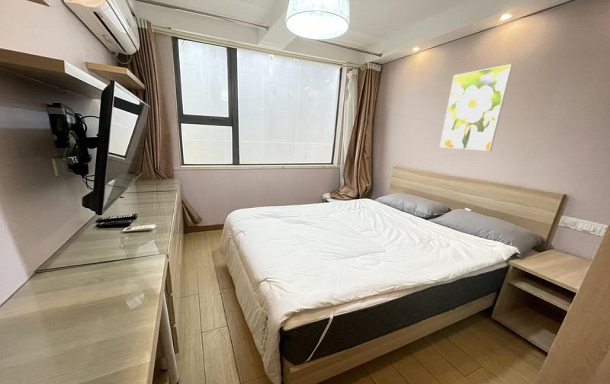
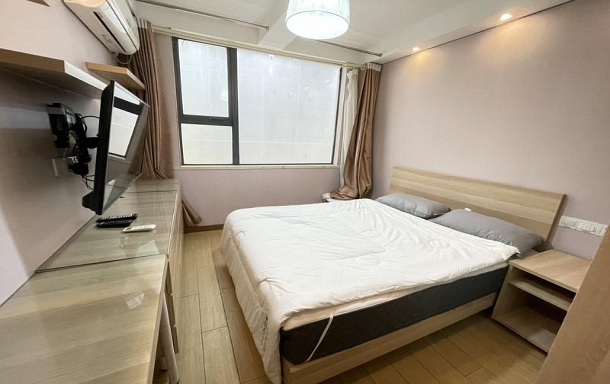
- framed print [439,63,513,152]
